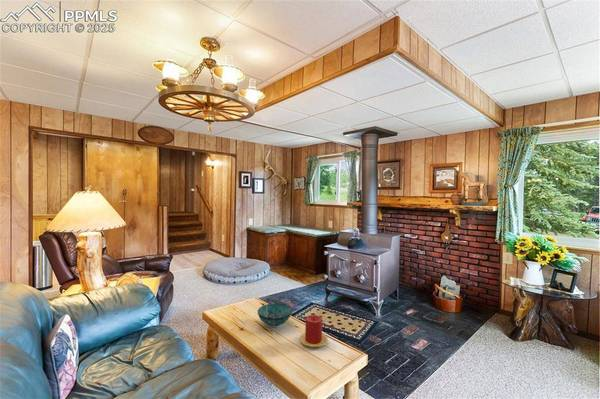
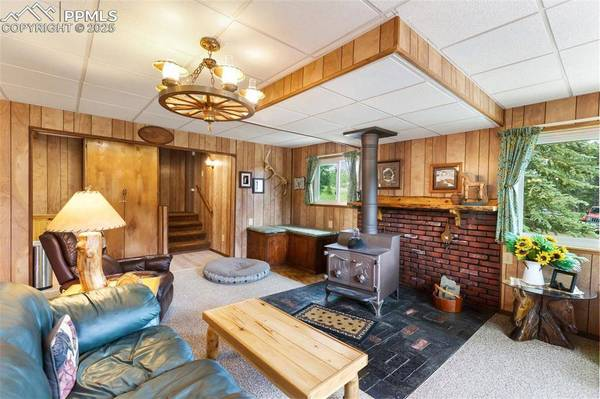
- candle [299,314,328,348]
- decorative bowl [257,303,293,328]
